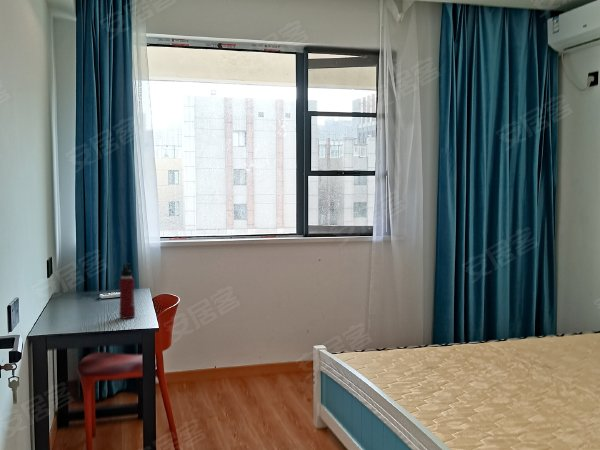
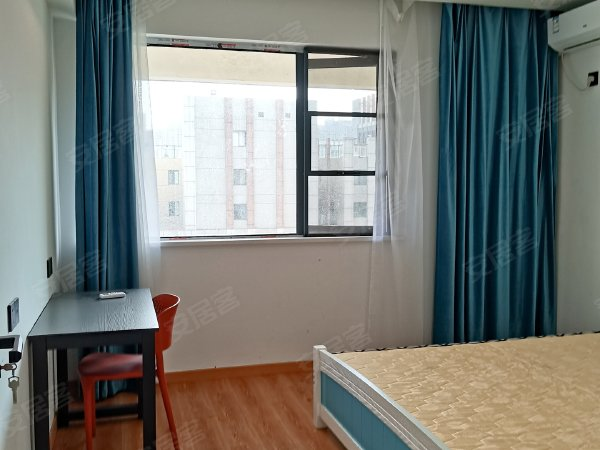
- water bottle [118,262,136,320]
